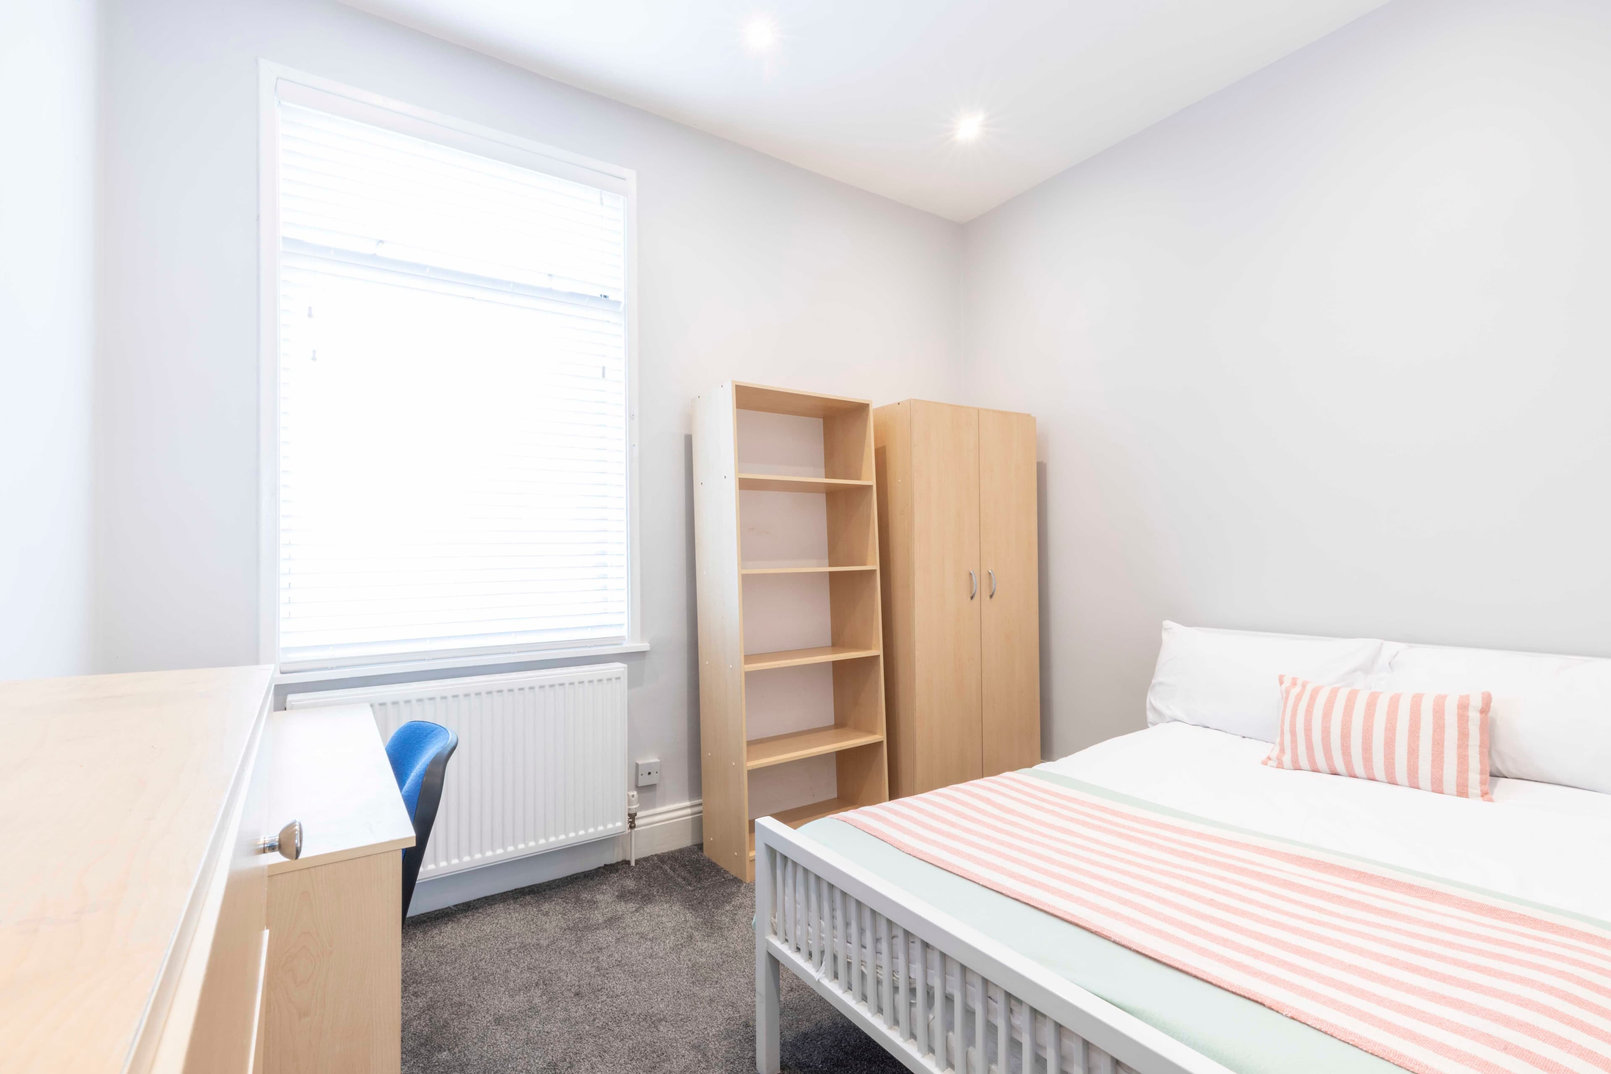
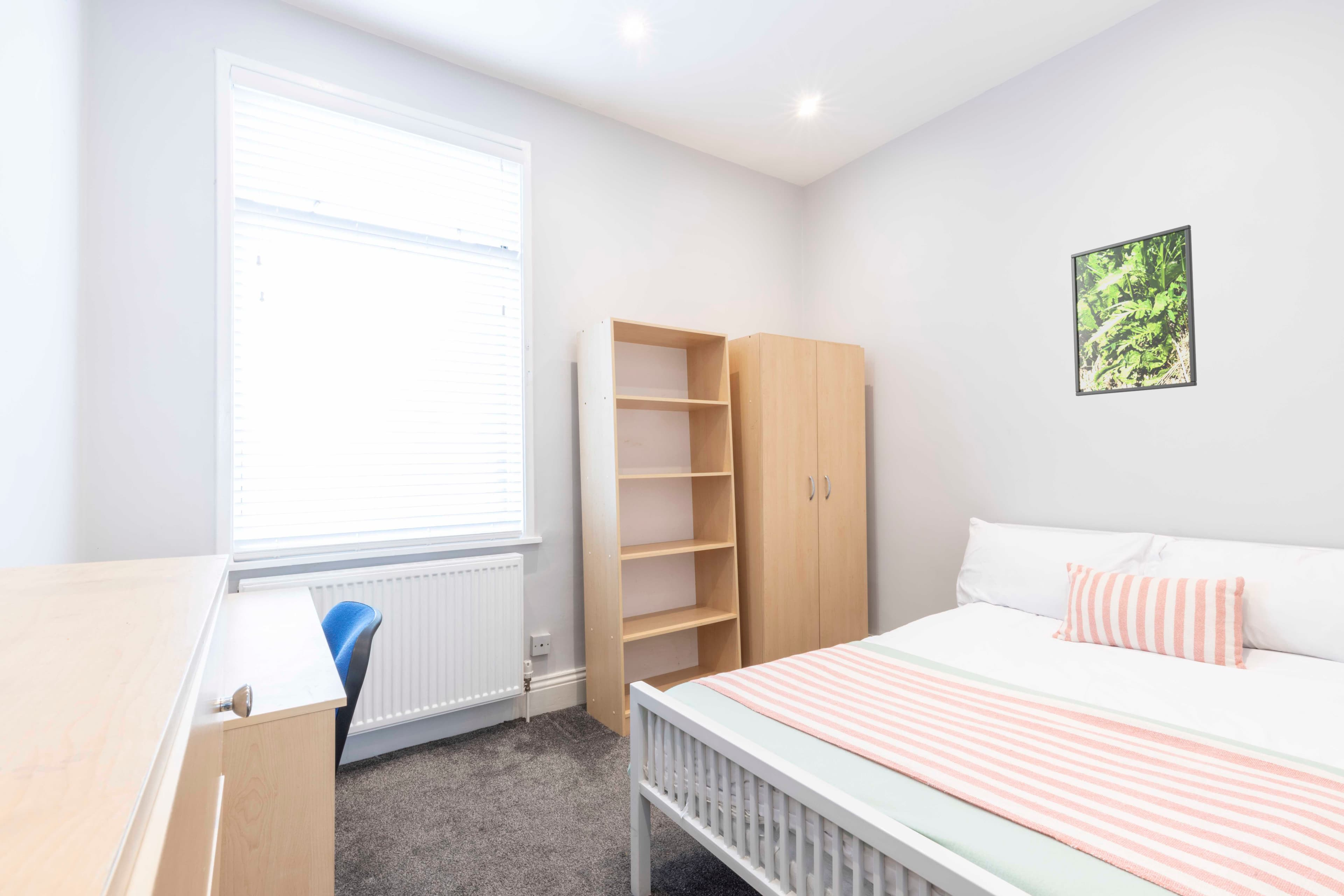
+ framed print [1071,224,1197,397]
